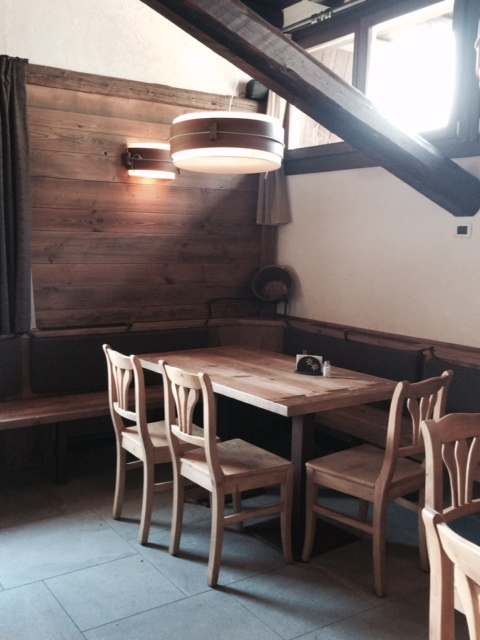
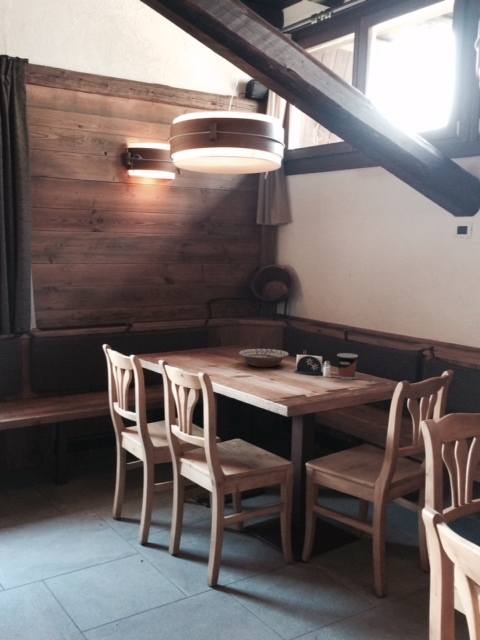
+ cup [336,352,359,380]
+ decorative bowl [238,348,290,368]
